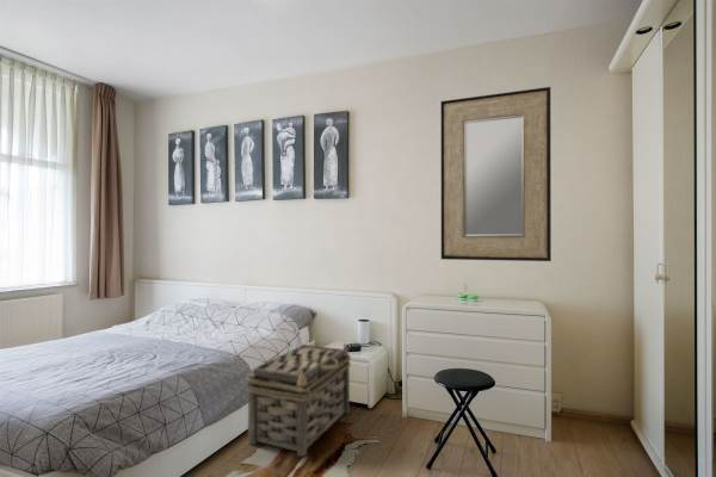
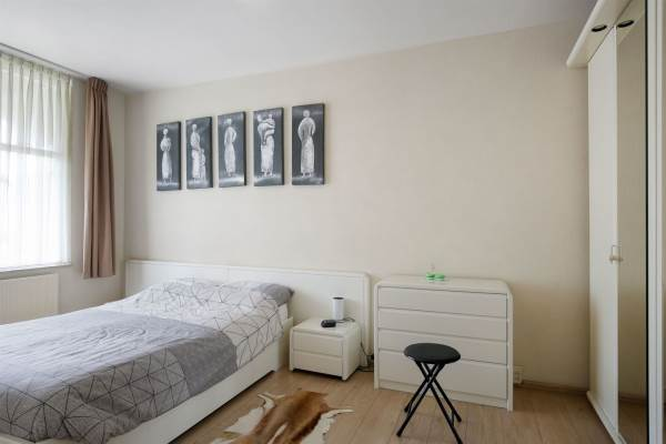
- home mirror [439,86,553,262]
- basket [245,341,352,458]
